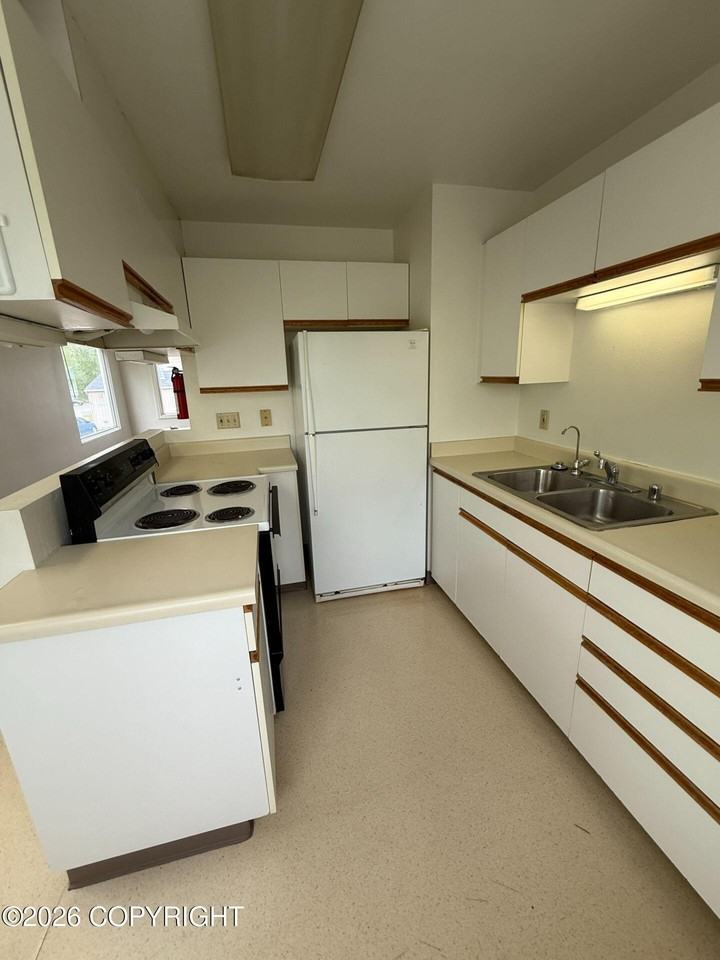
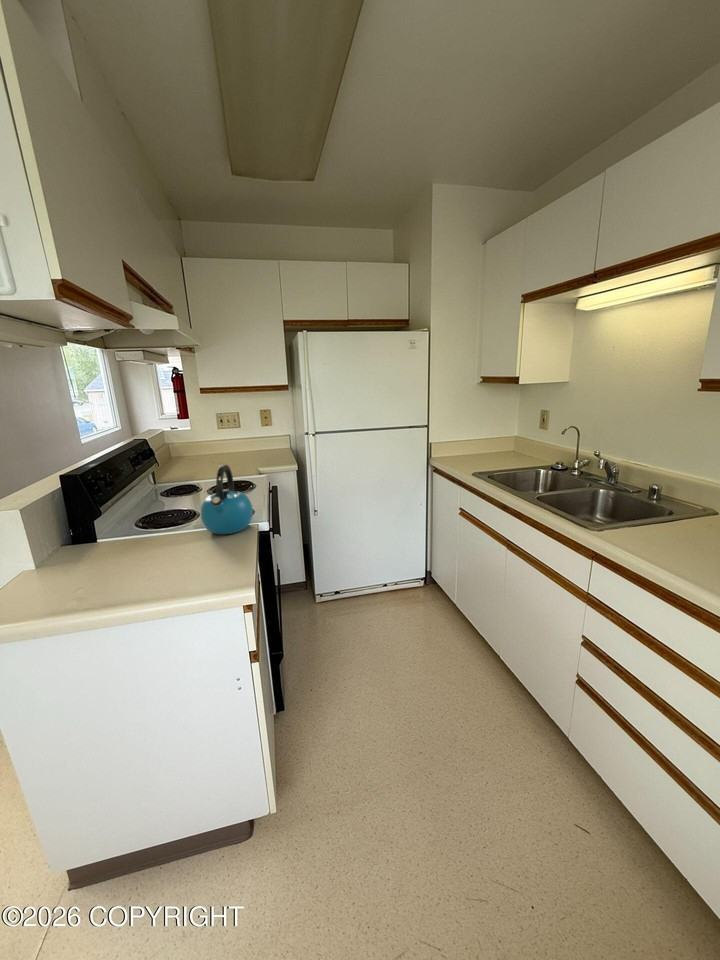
+ kettle [200,464,254,535]
